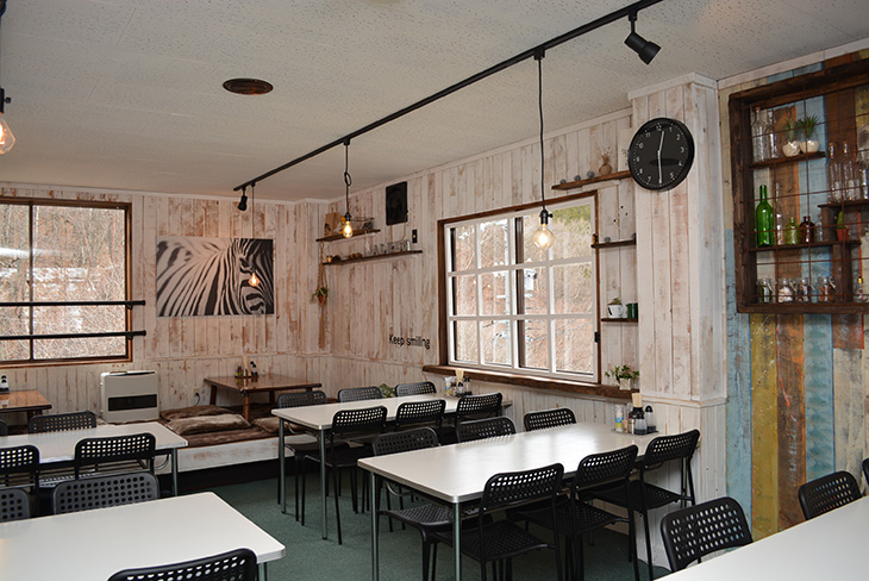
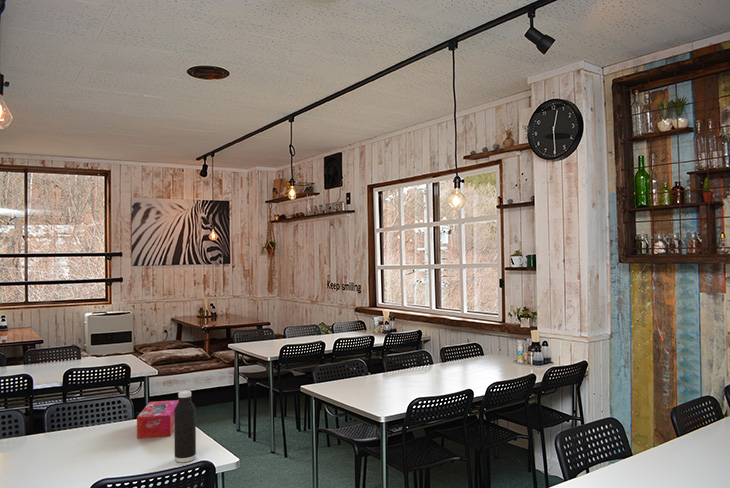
+ tissue box [136,399,179,439]
+ water bottle [173,390,197,463]
